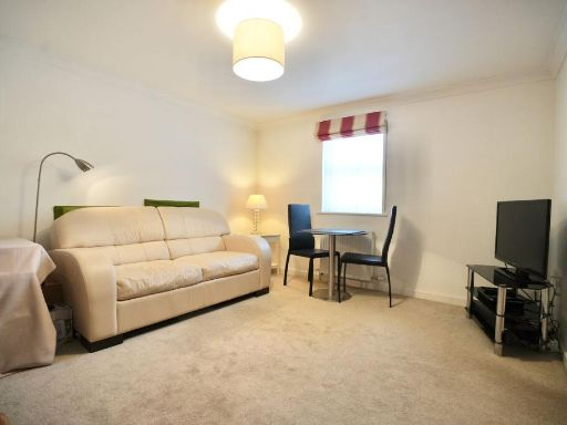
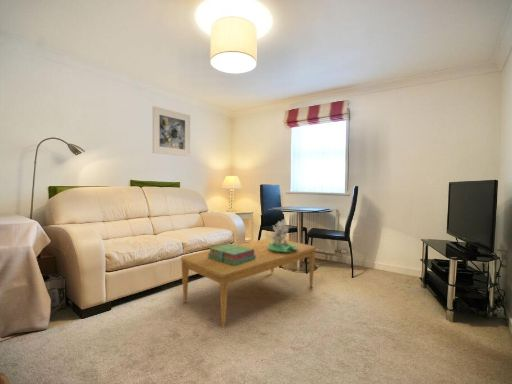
+ stack of books [208,242,256,266]
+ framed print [152,105,191,157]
+ potted flower [267,218,297,252]
+ coffee table [180,237,317,328]
